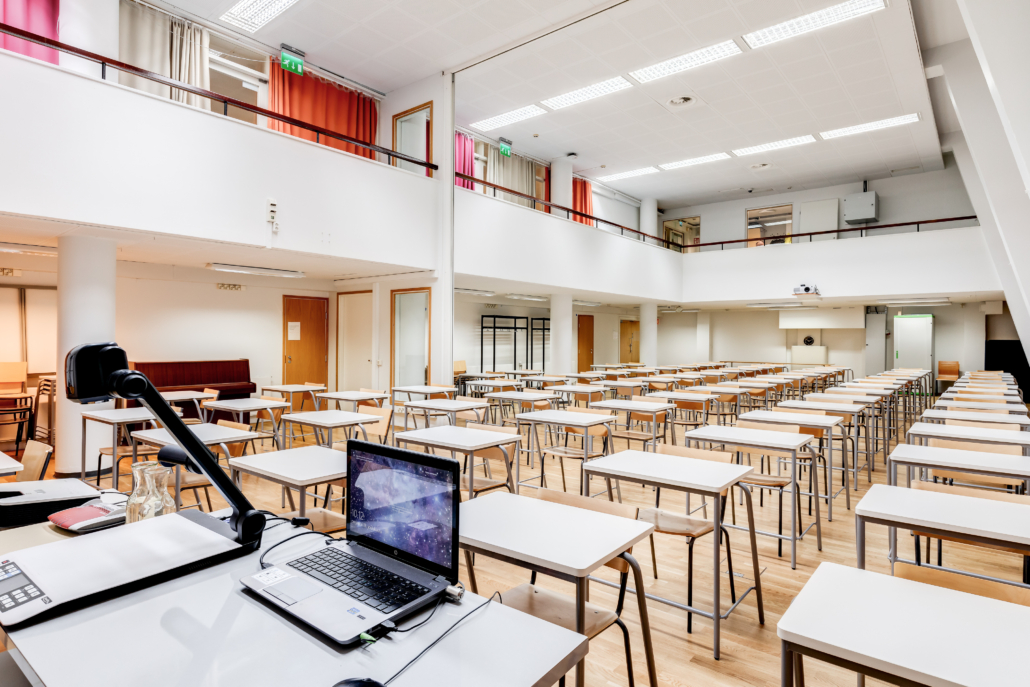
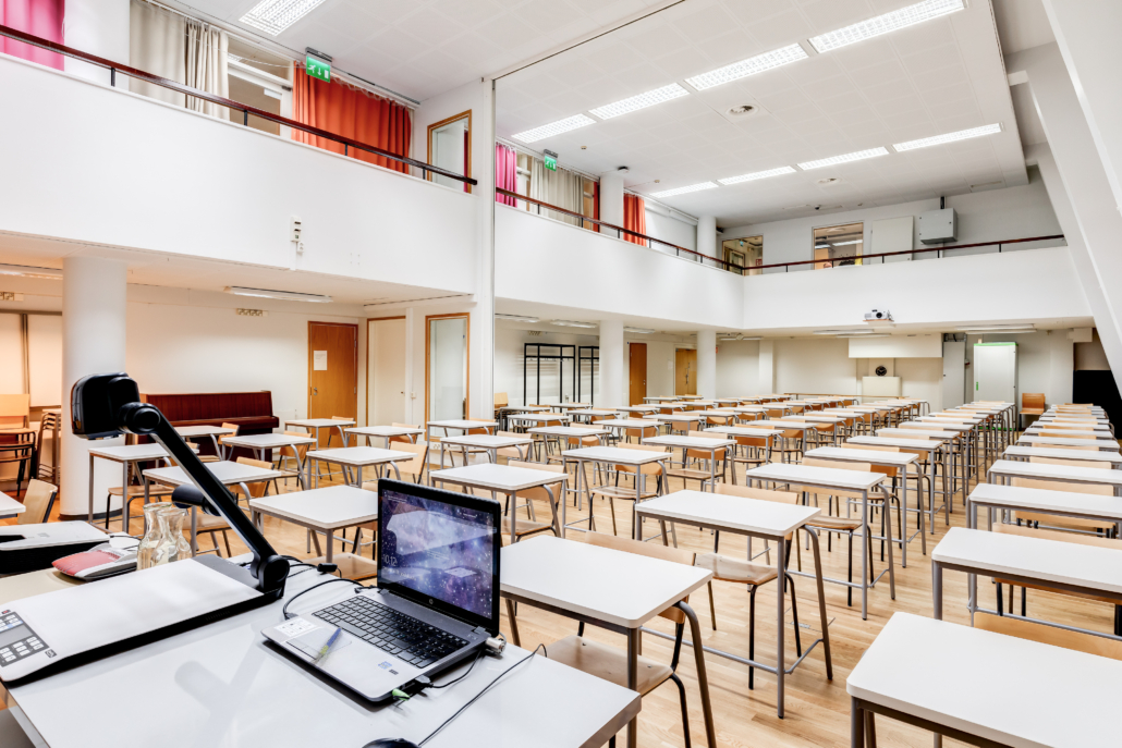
+ pen [316,625,343,662]
